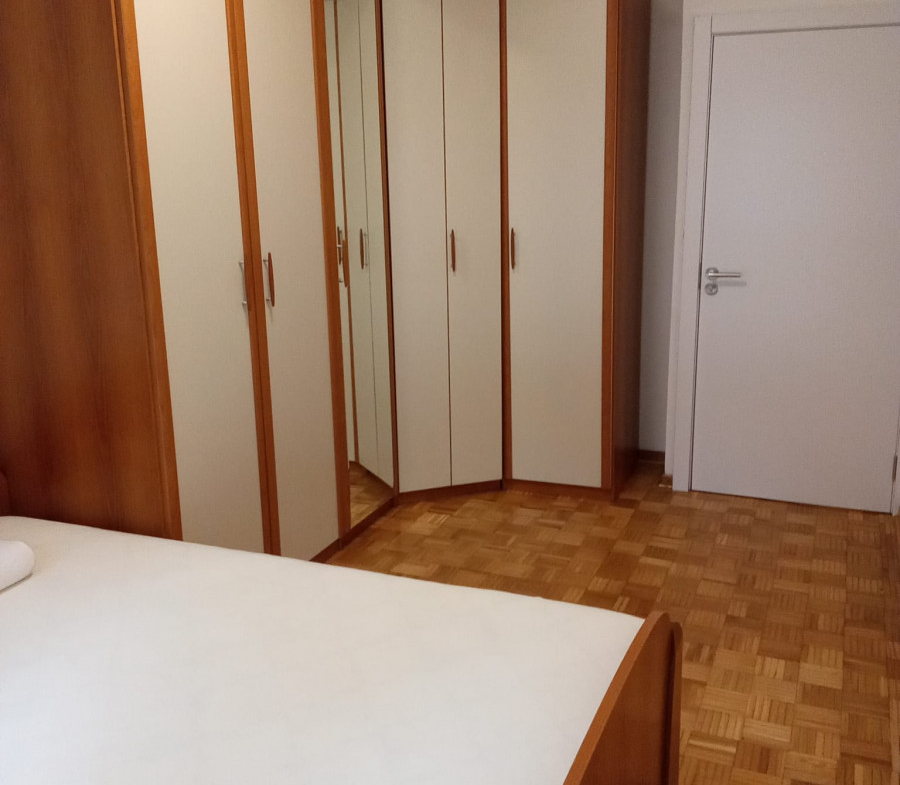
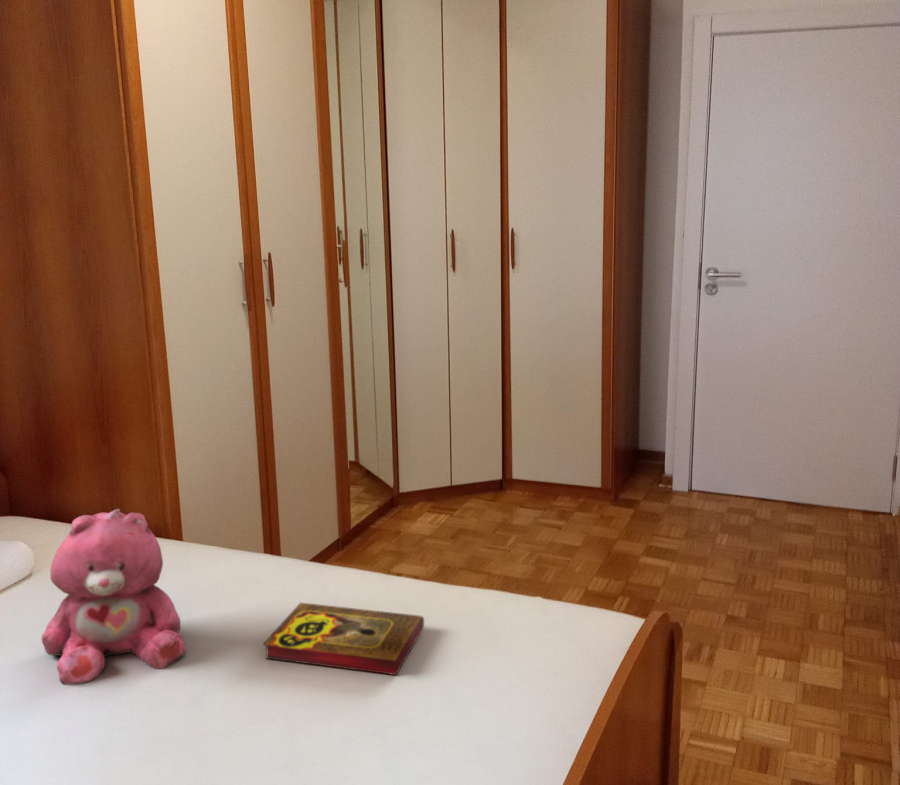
+ teddy bear [40,508,187,686]
+ book [262,602,425,676]
